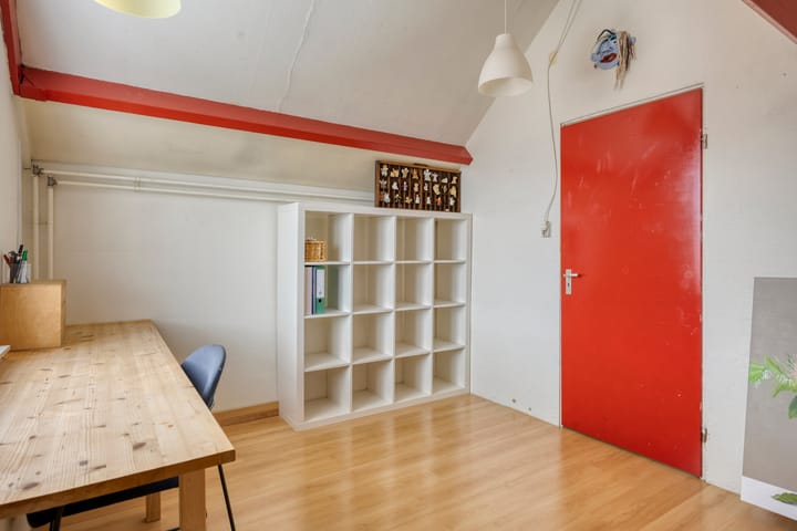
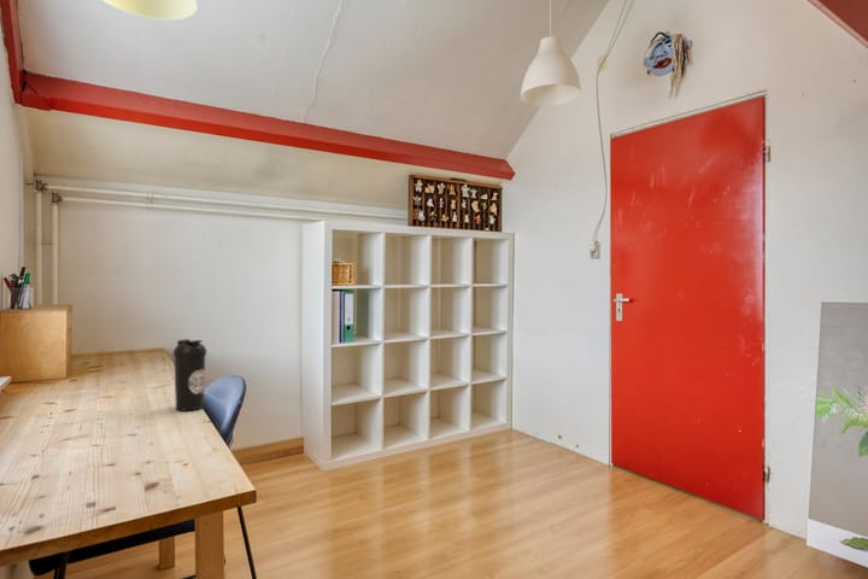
+ water bottle [172,338,207,413]
